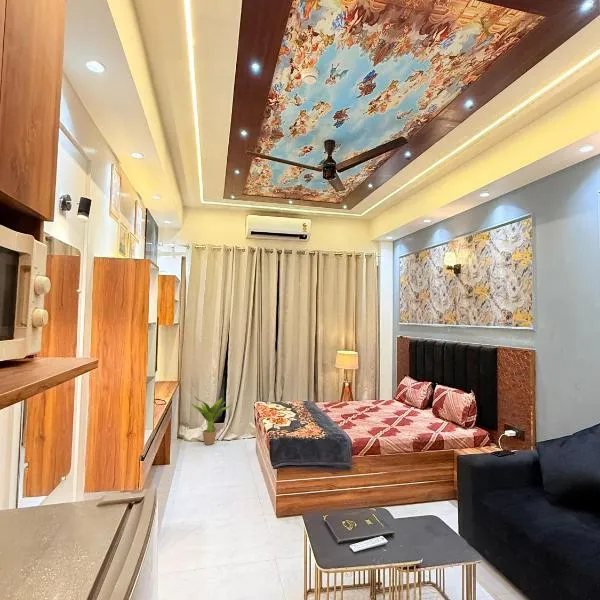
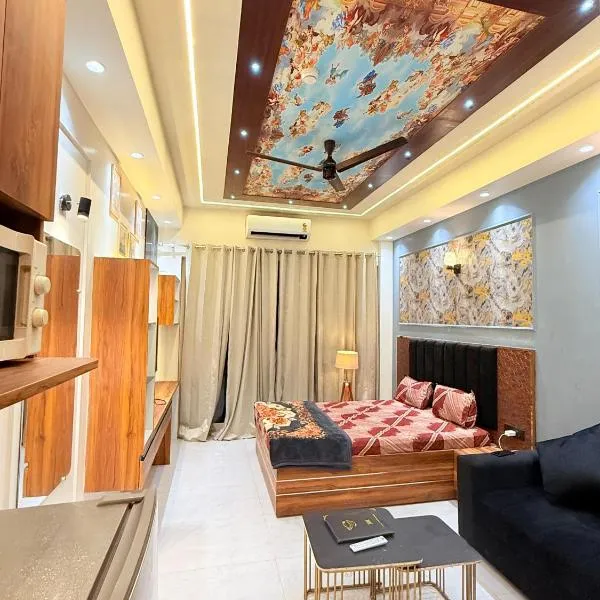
- potted plant [191,395,232,446]
